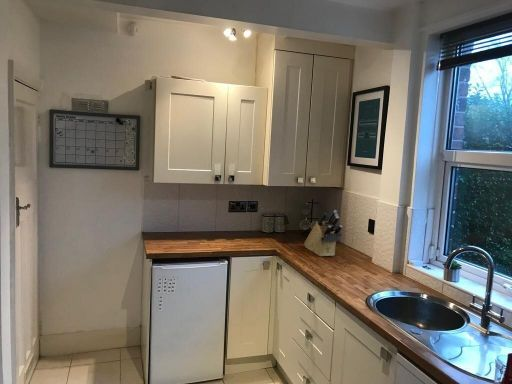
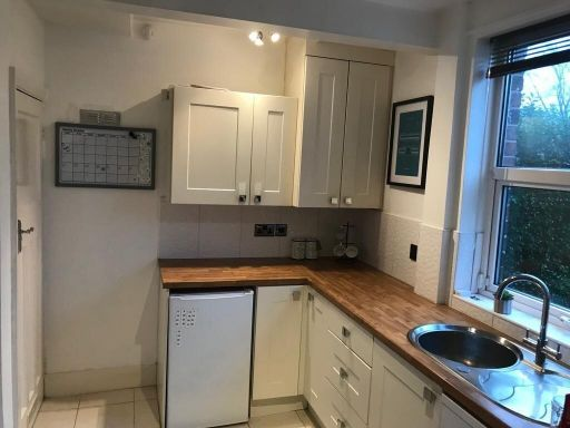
- knife block [303,209,343,257]
